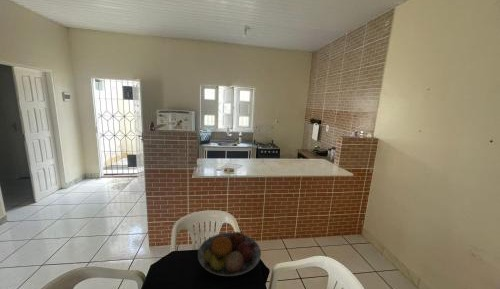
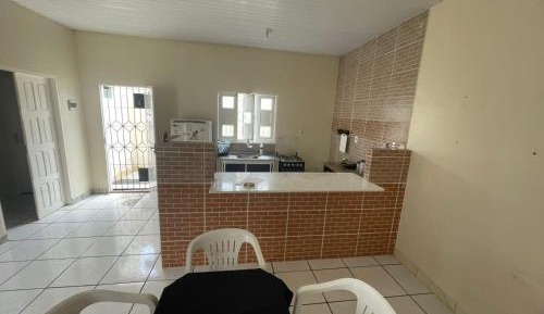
- fruit bowl [197,231,262,277]
